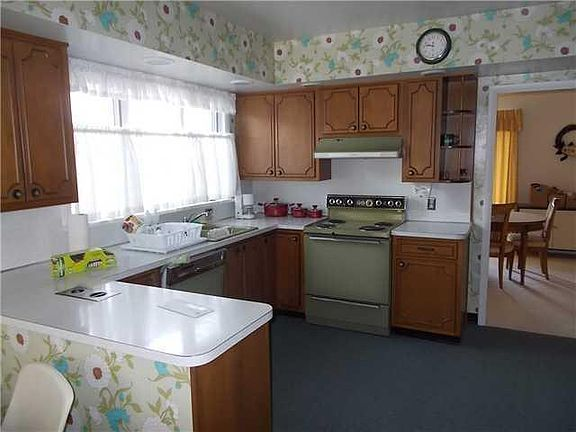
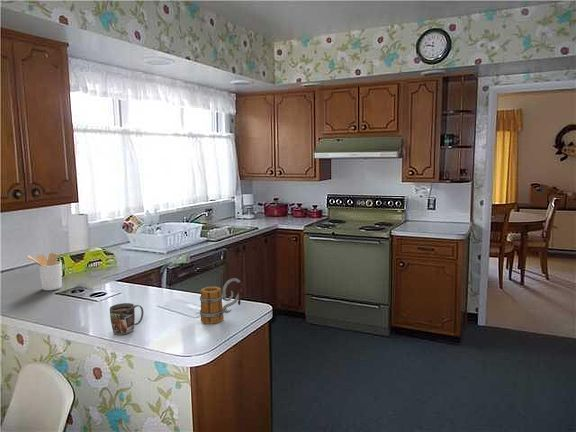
+ mug [109,302,145,336]
+ mug [199,277,244,325]
+ utensil holder [26,252,63,291]
